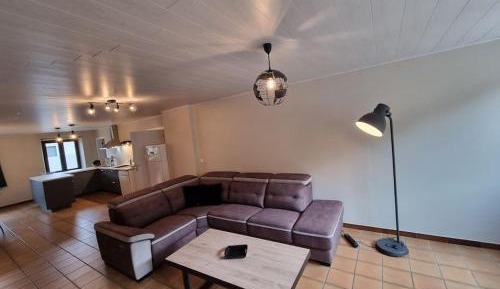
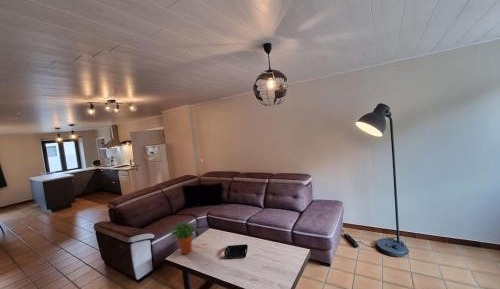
+ potted plant [165,220,202,255]
